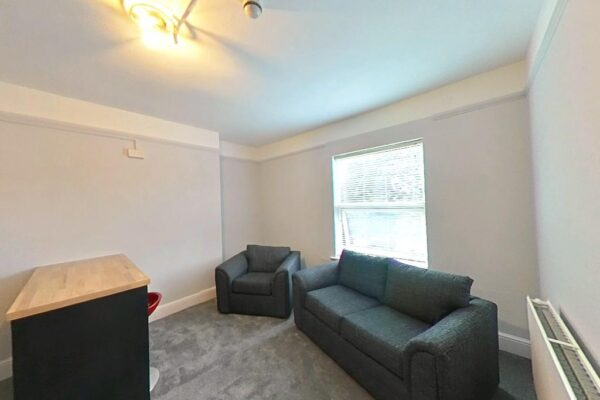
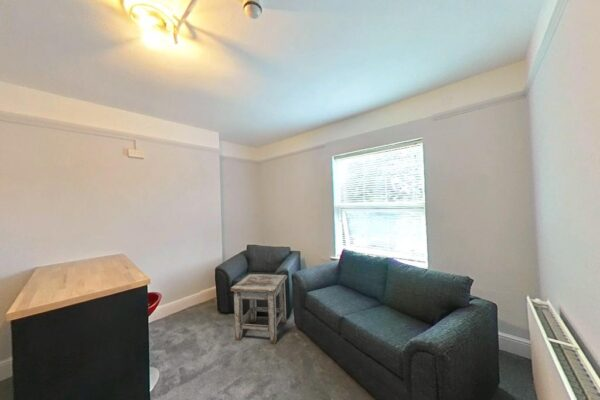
+ stool [229,273,288,345]
